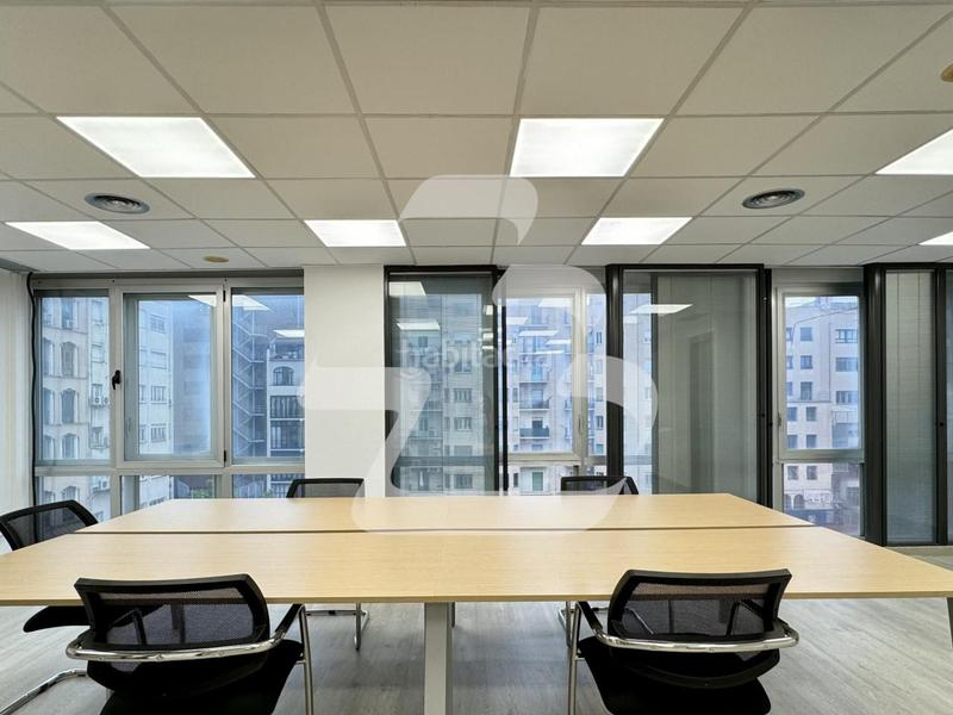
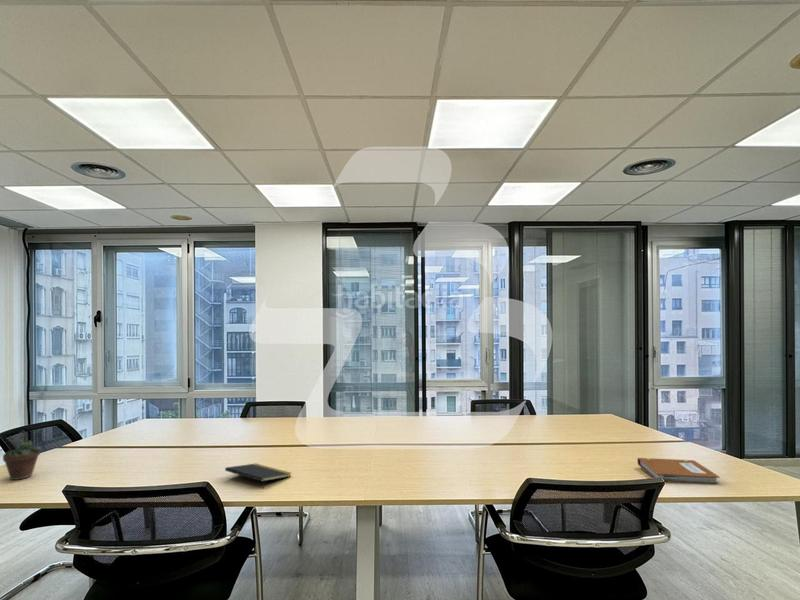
+ notepad [224,463,292,490]
+ succulent plant [2,430,42,481]
+ notebook [636,457,721,485]
